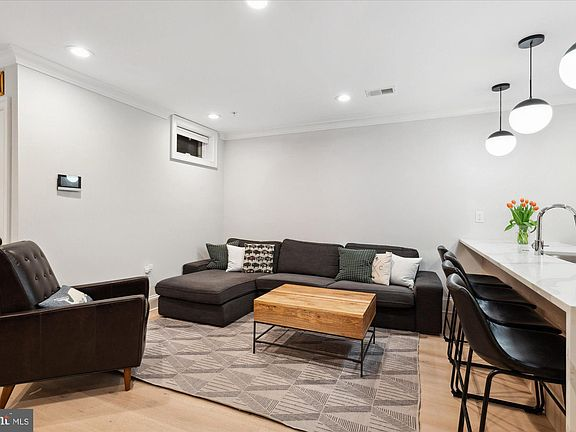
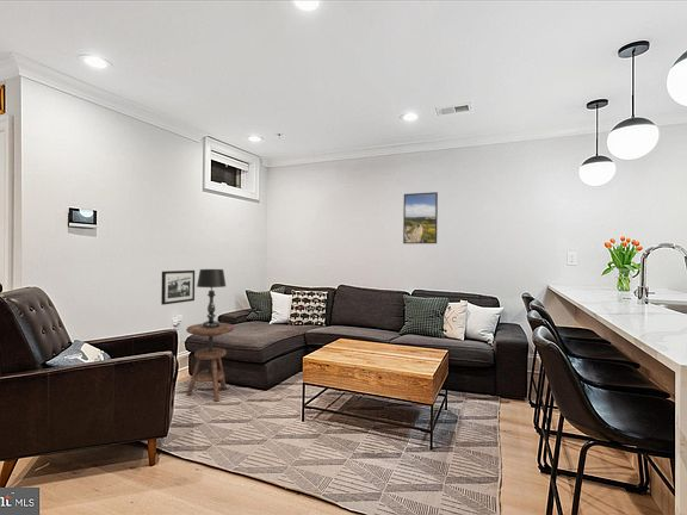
+ table lamp [196,268,227,328]
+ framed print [402,191,439,244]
+ side table [185,322,236,403]
+ picture frame [160,269,196,306]
